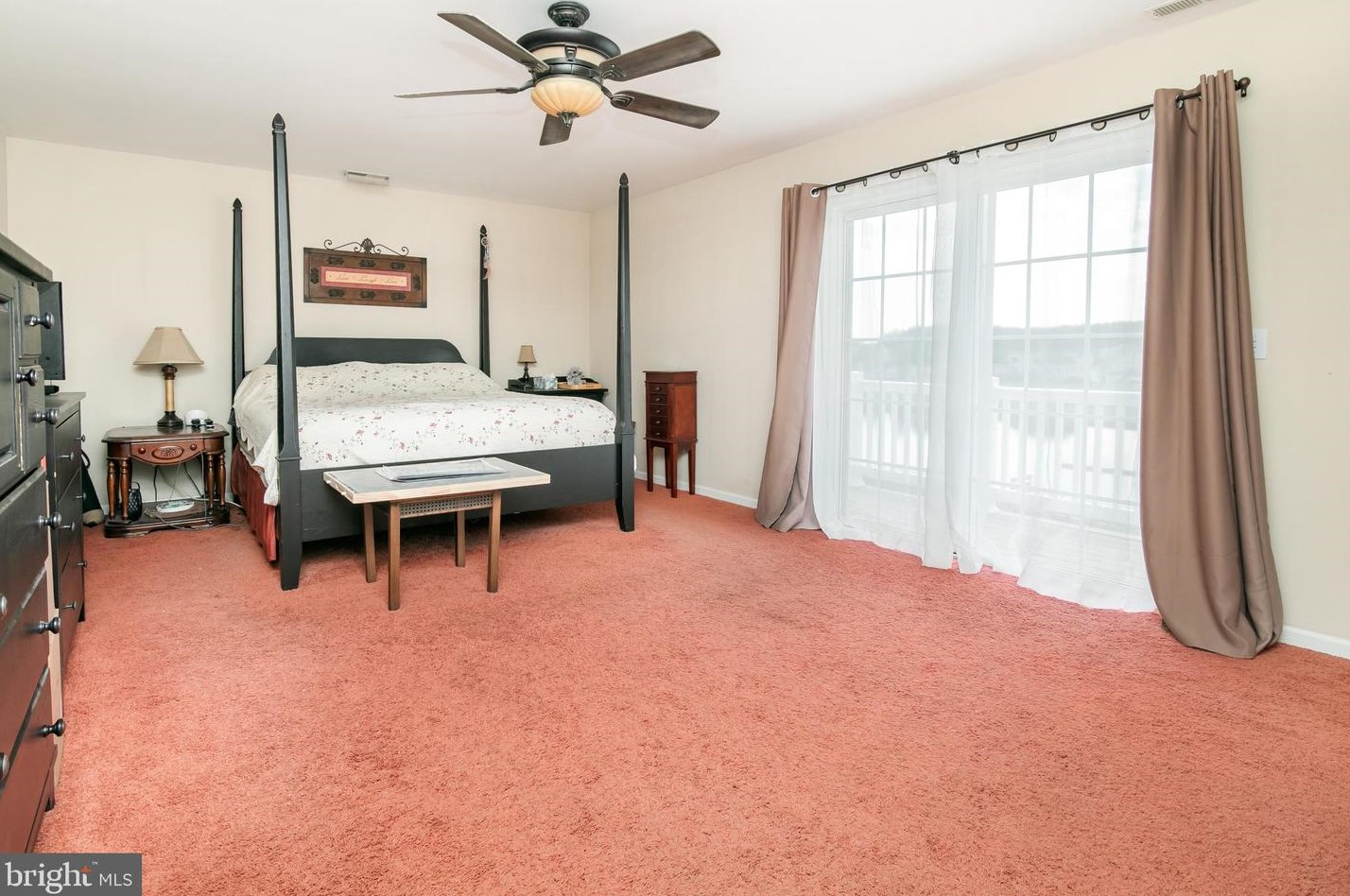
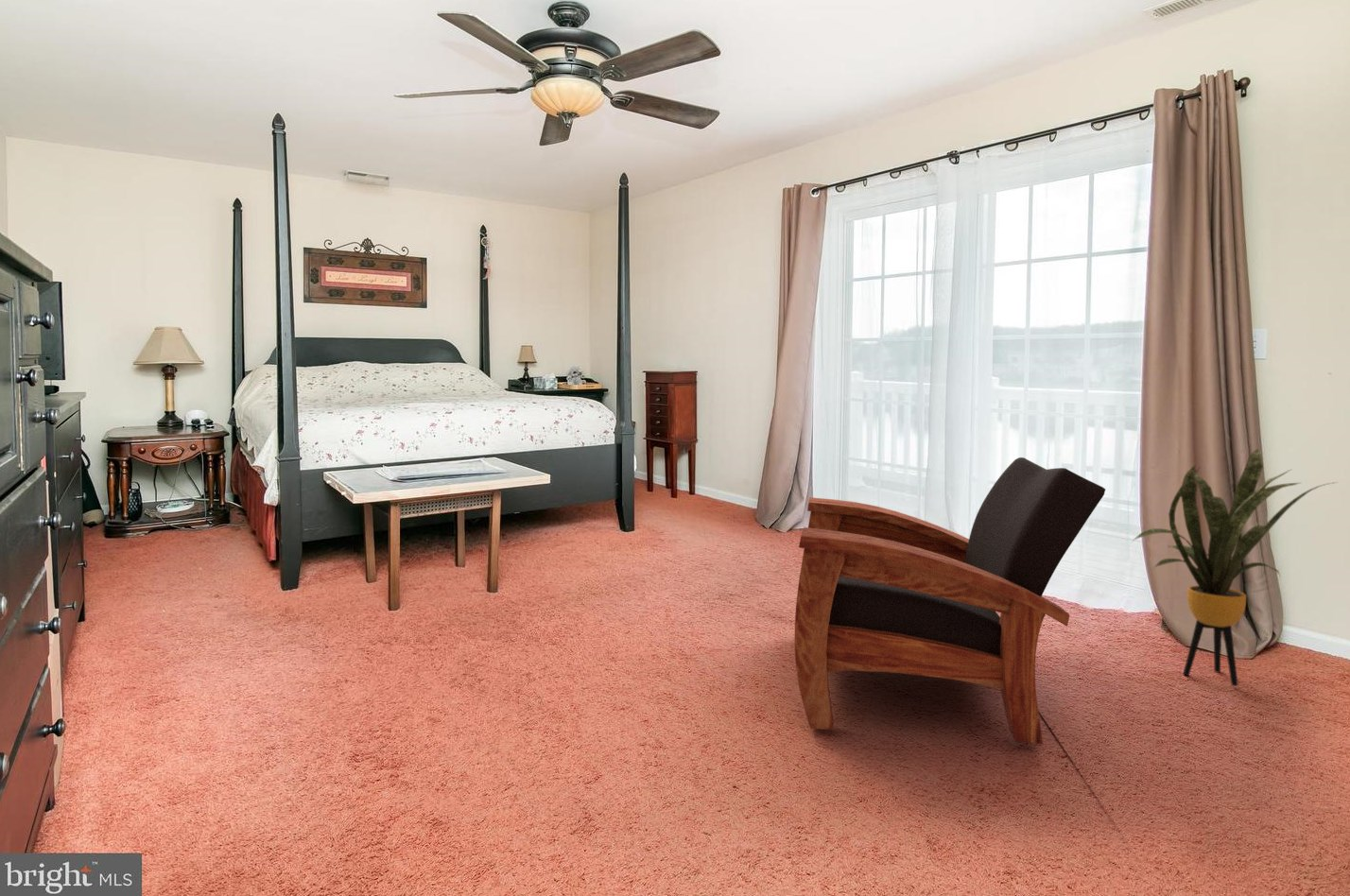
+ house plant [1131,448,1339,687]
+ armchair [794,457,1106,745]
